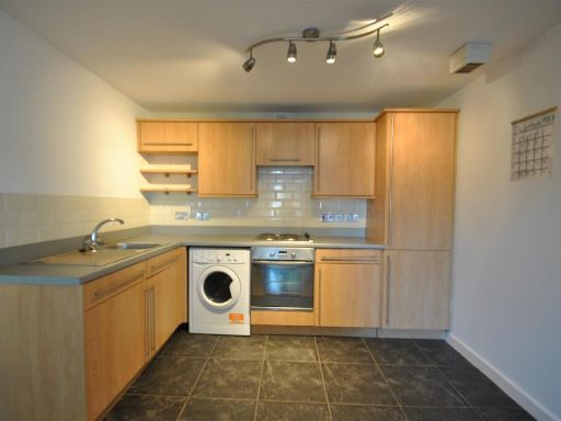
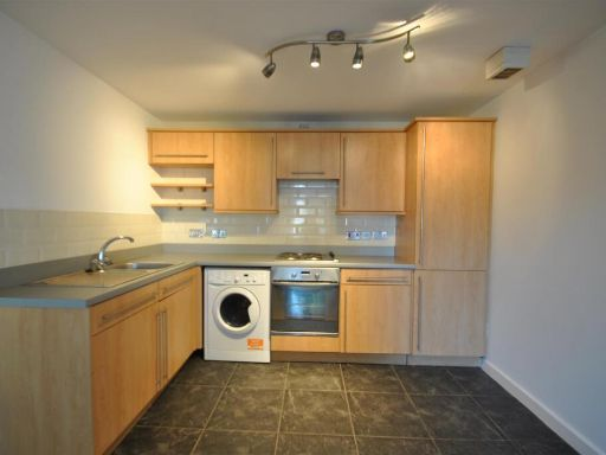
- calendar [508,105,559,183]
